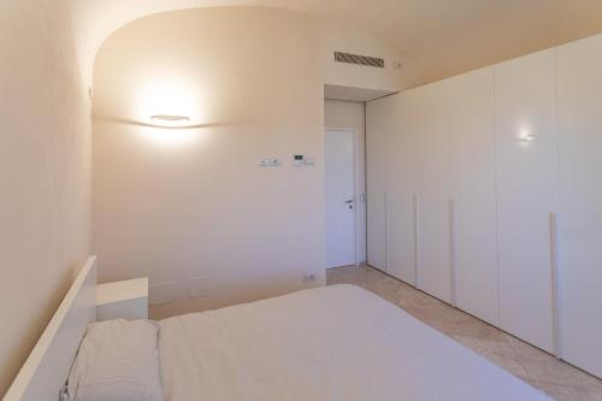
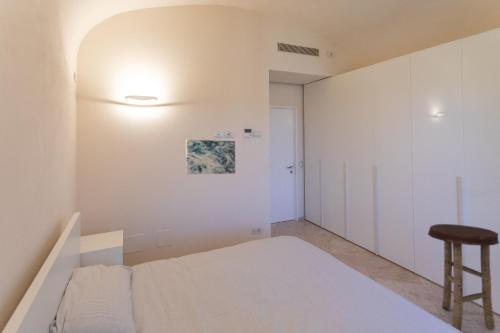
+ wall art [185,139,236,175]
+ stool [427,223,500,332]
